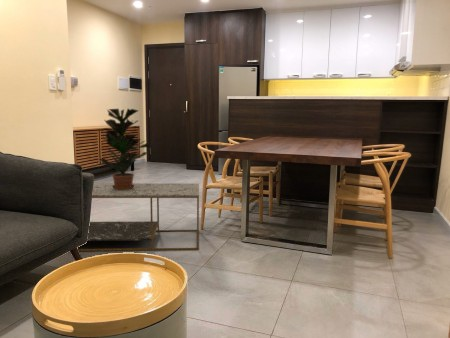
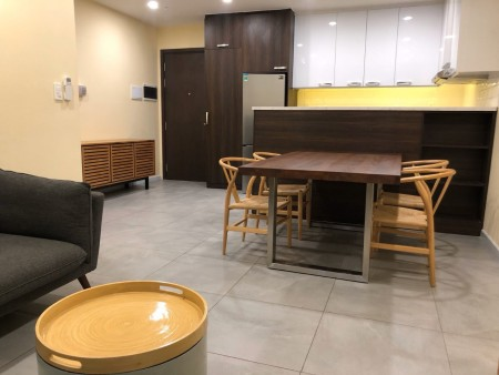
- potted plant [98,108,153,191]
- coffee table [77,182,200,252]
